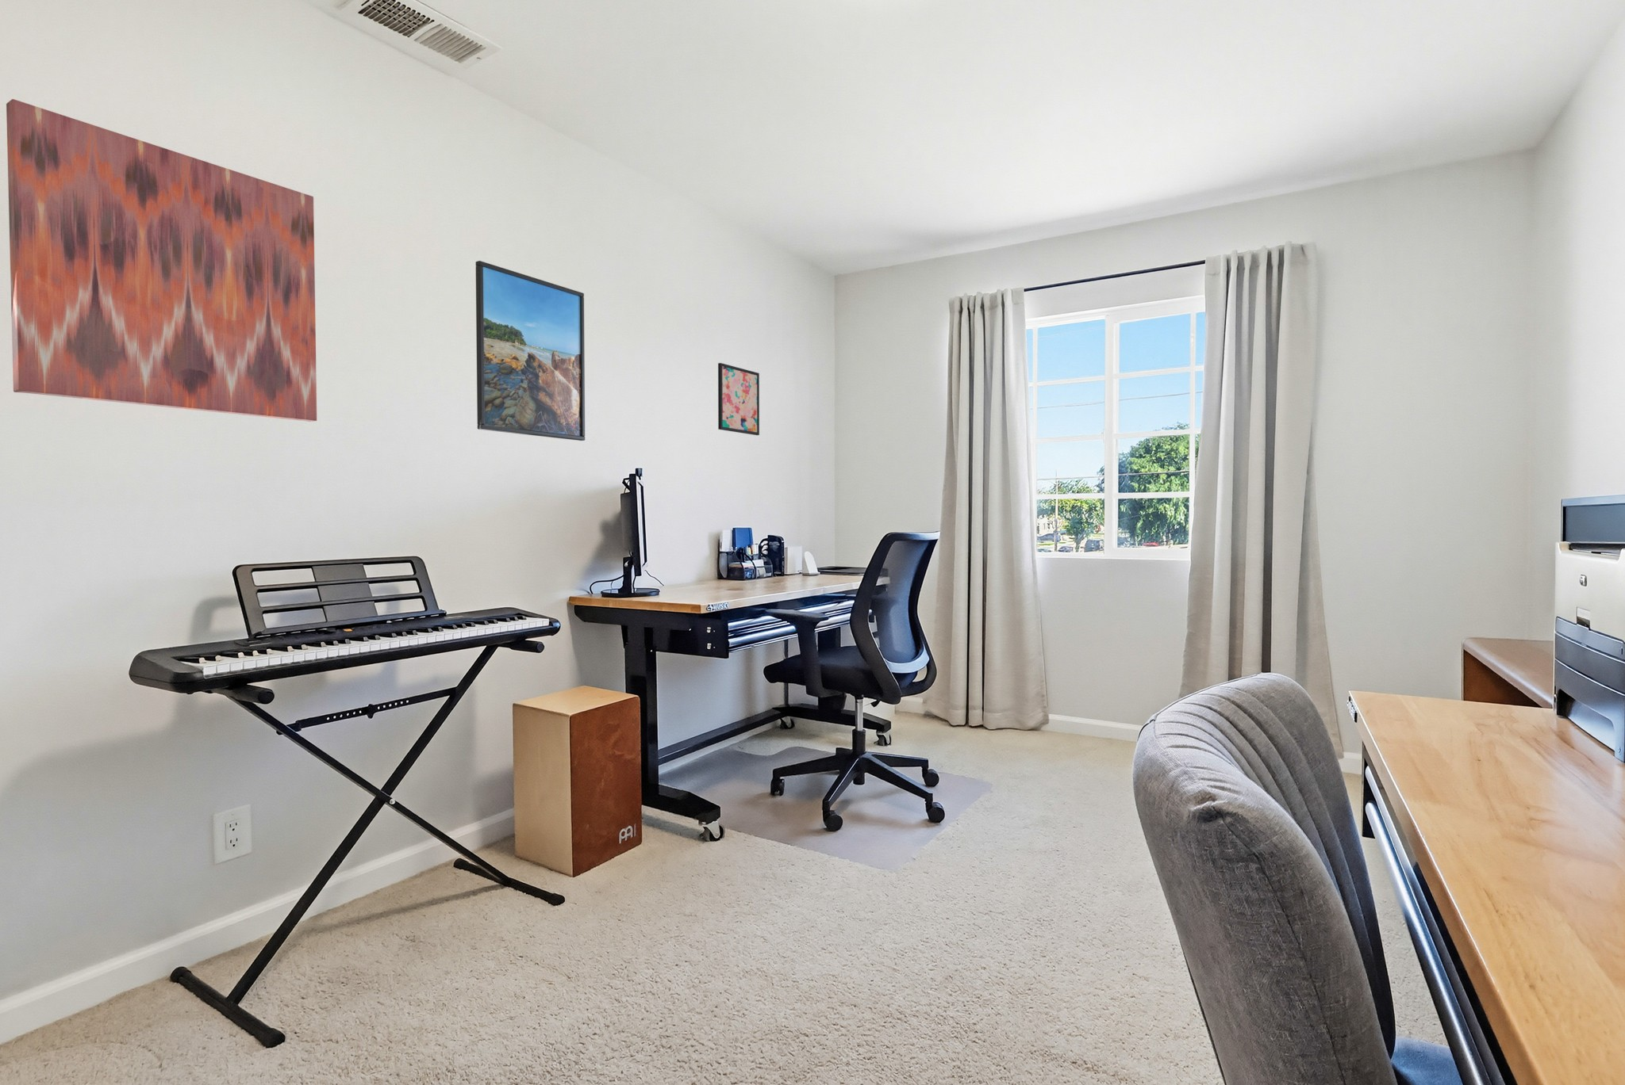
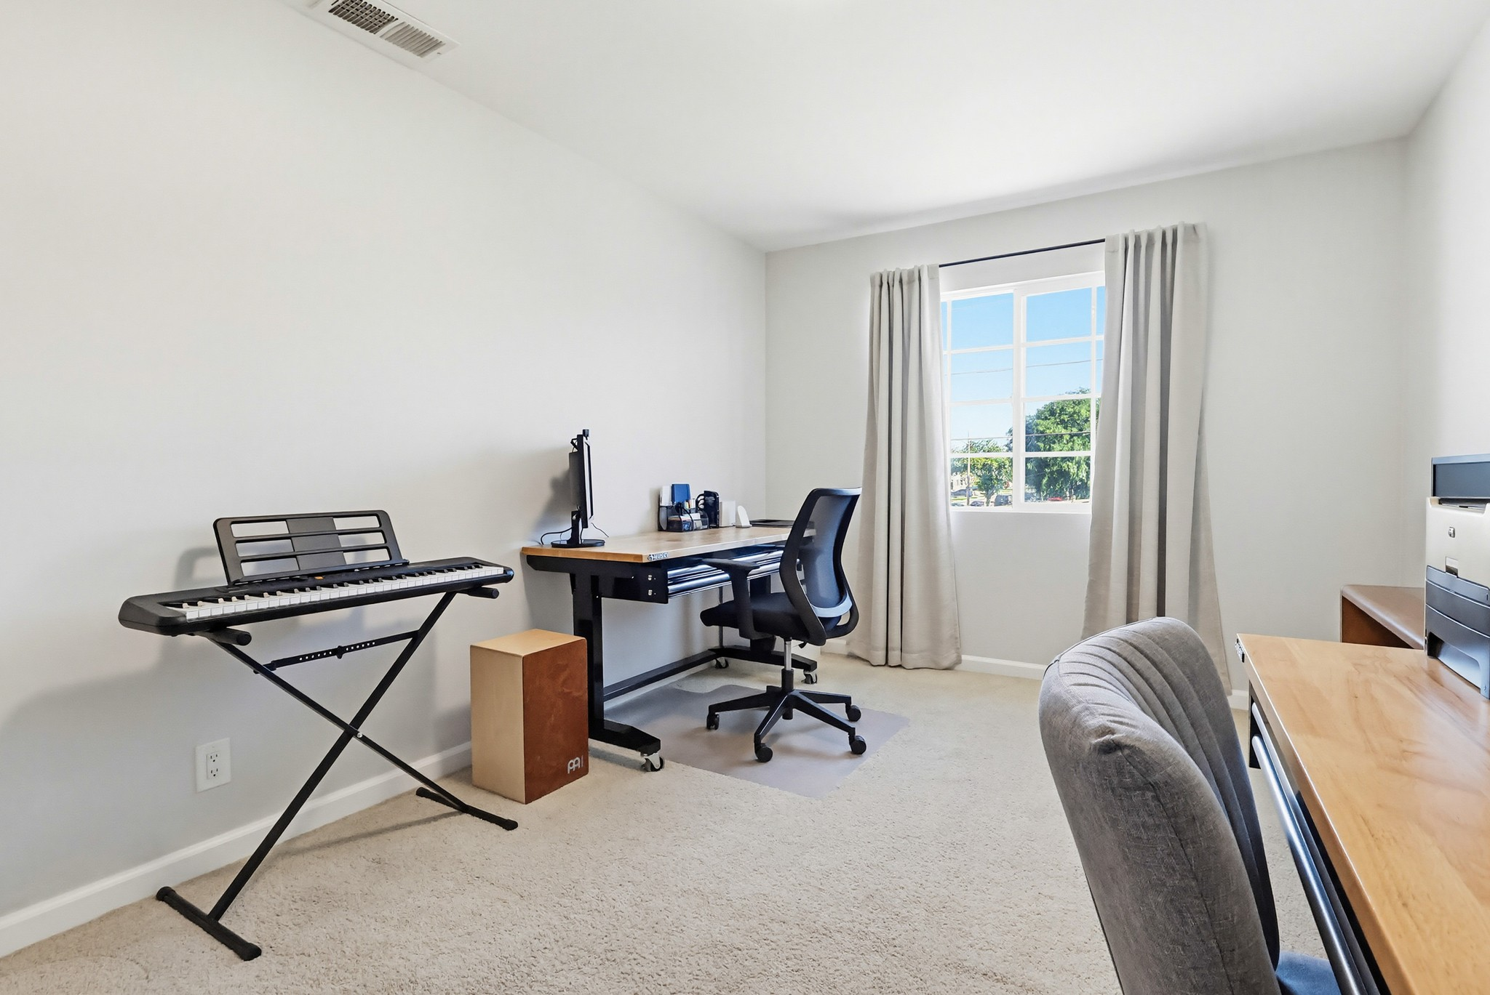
- wall art [717,362,760,436]
- wall art [6,98,317,423]
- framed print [475,260,585,442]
